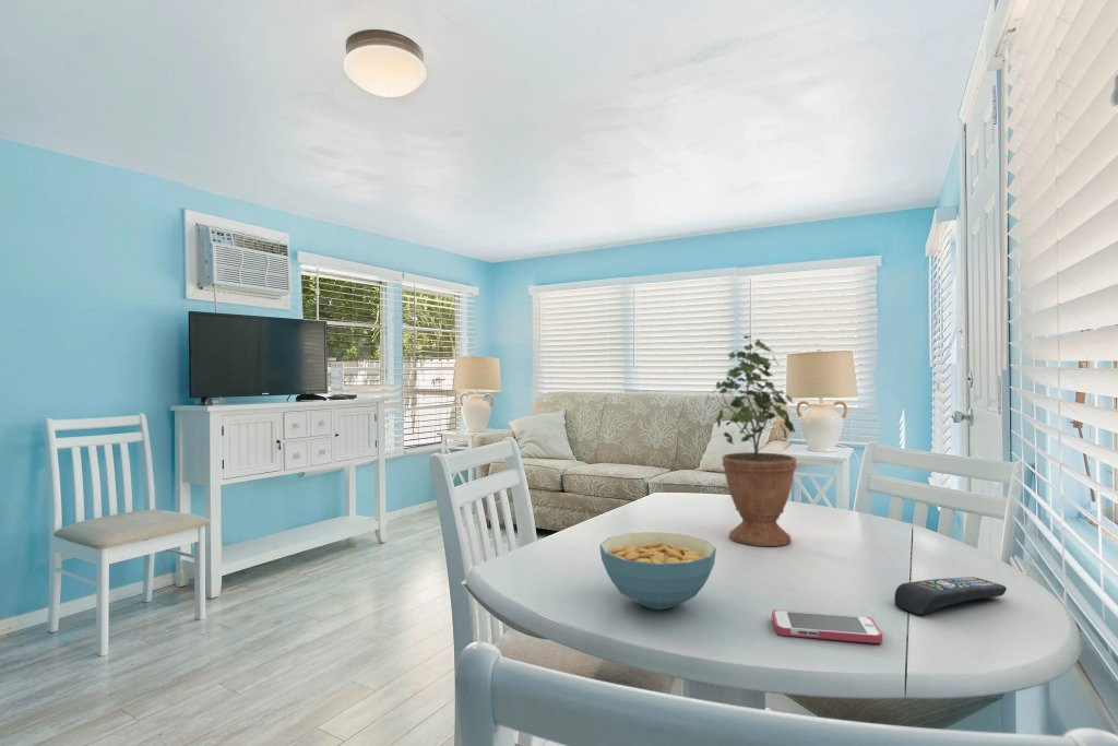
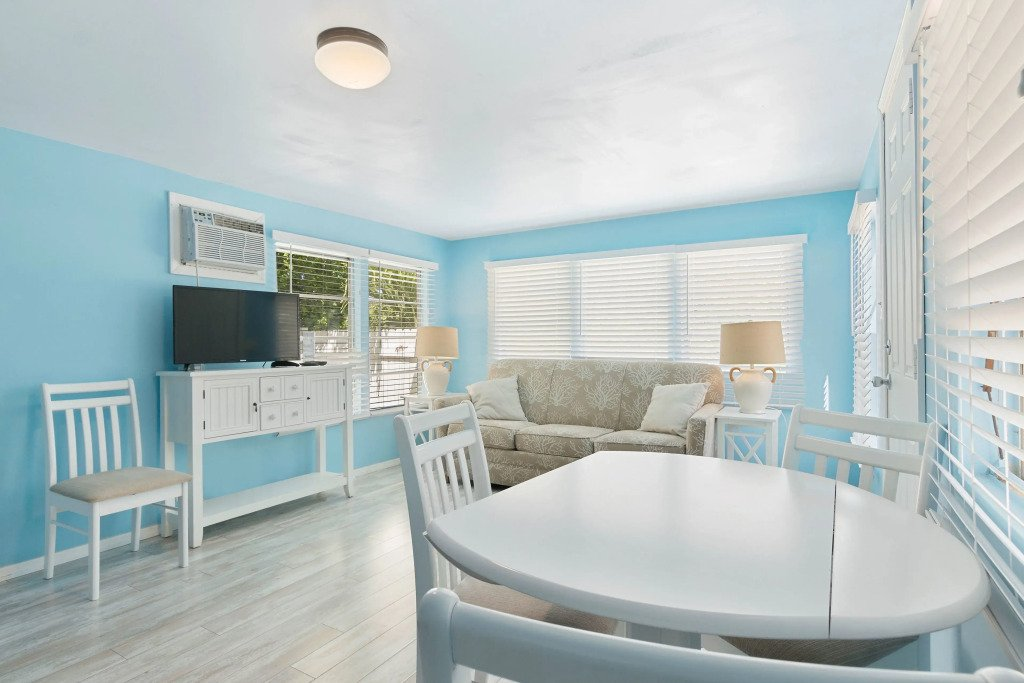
- cereal bowl [598,531,717,611]
- smartphone [771,608,883,644]
- remote control [893,576,1008,616]
- potted plant [704,334,798,547]
